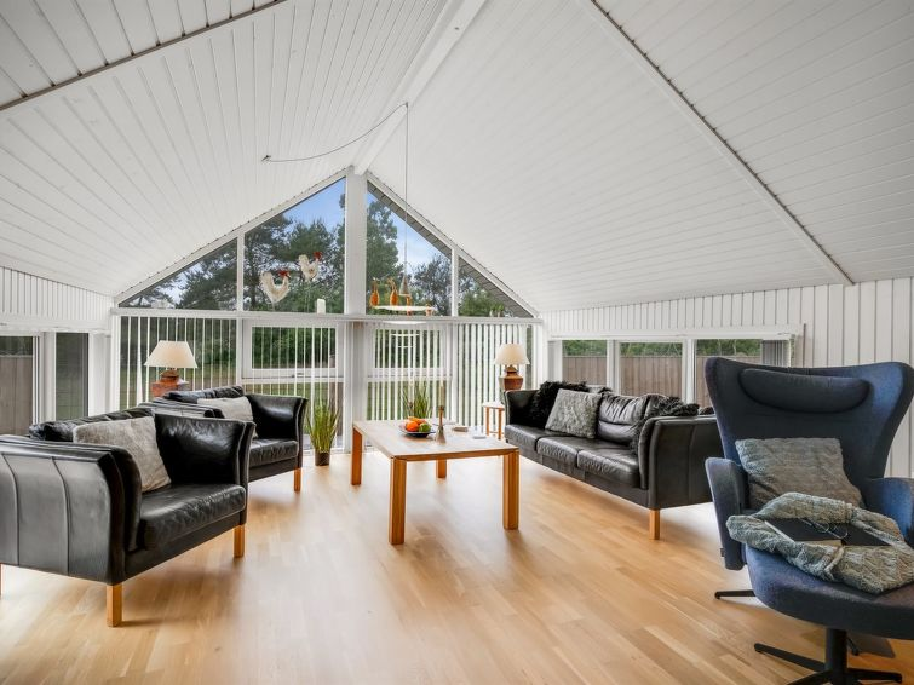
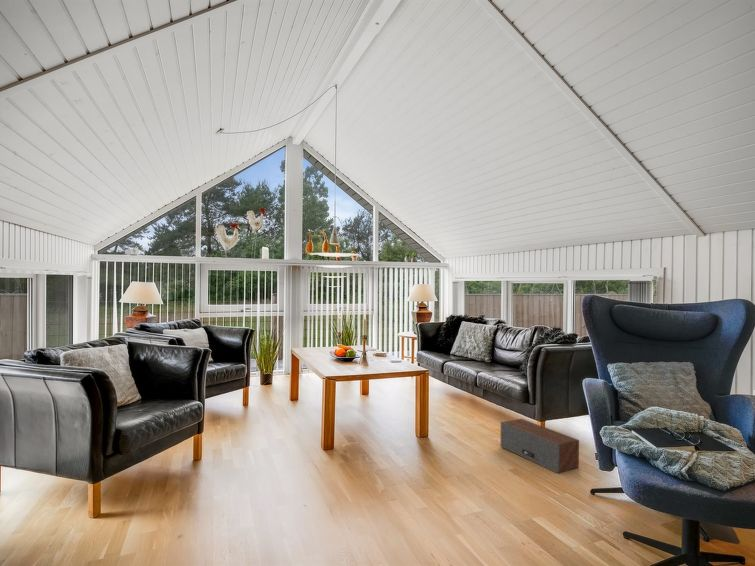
+ speaker [500,418,580,474]
